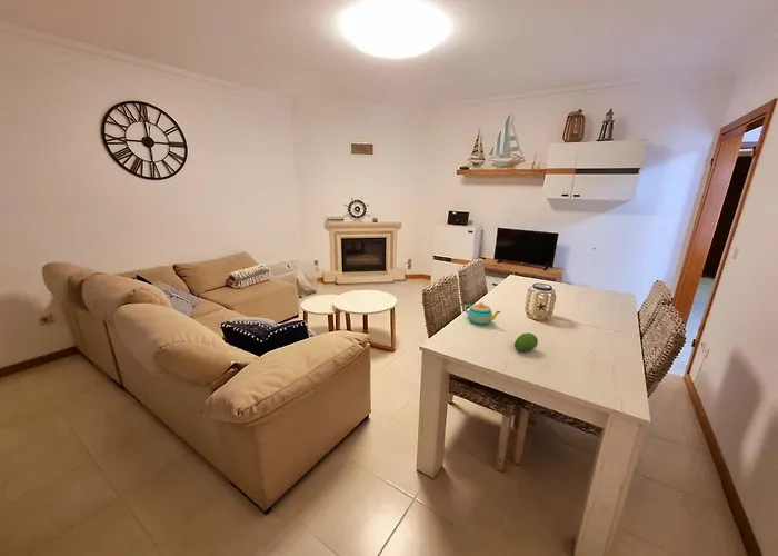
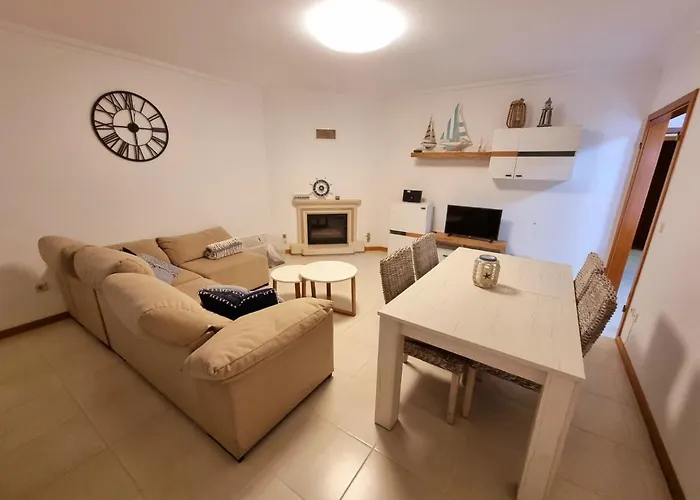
- fruit [513,331,539,353]
- teapot [463,301,502,325]
